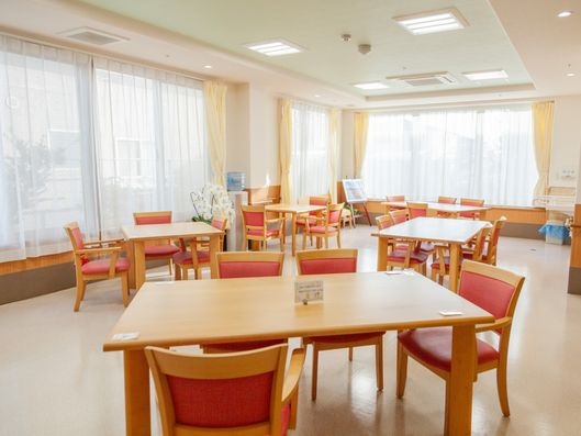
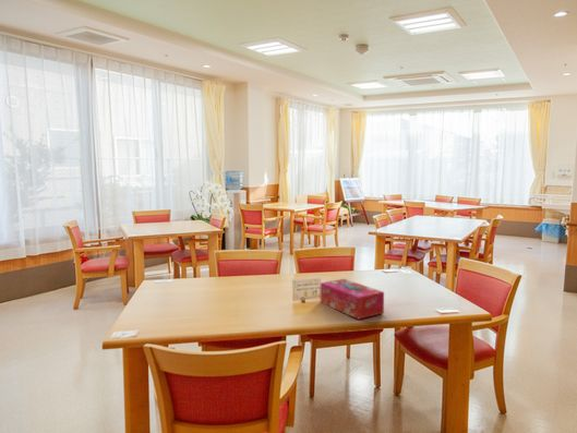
+ tissue box [320,278,385,321]
